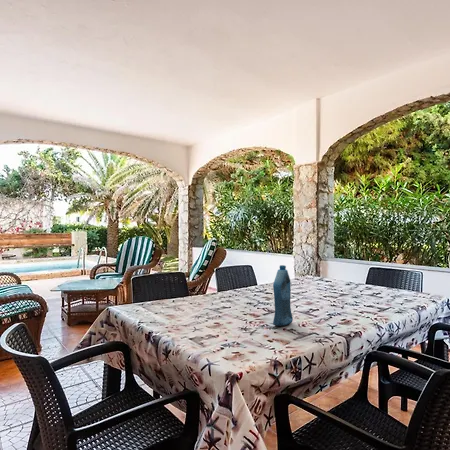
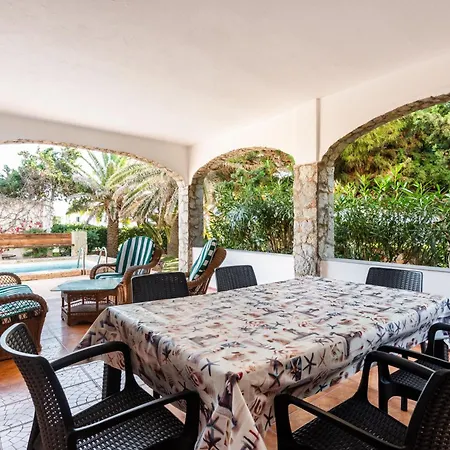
- bottle [272,264,294,327]
